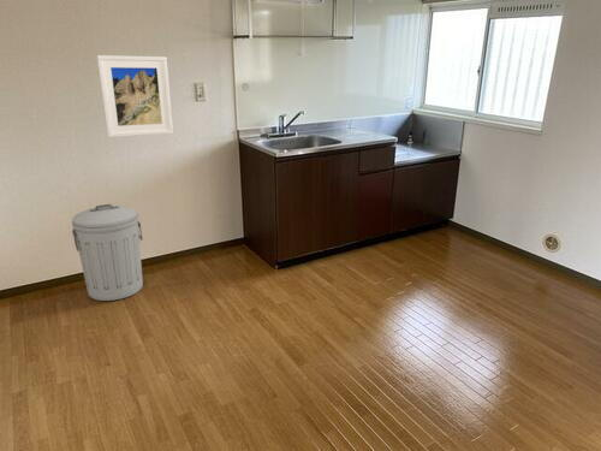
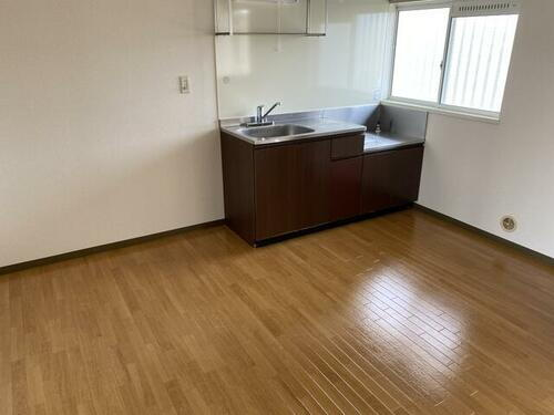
- trash can [71,203,144,302]
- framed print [96,54,174,138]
